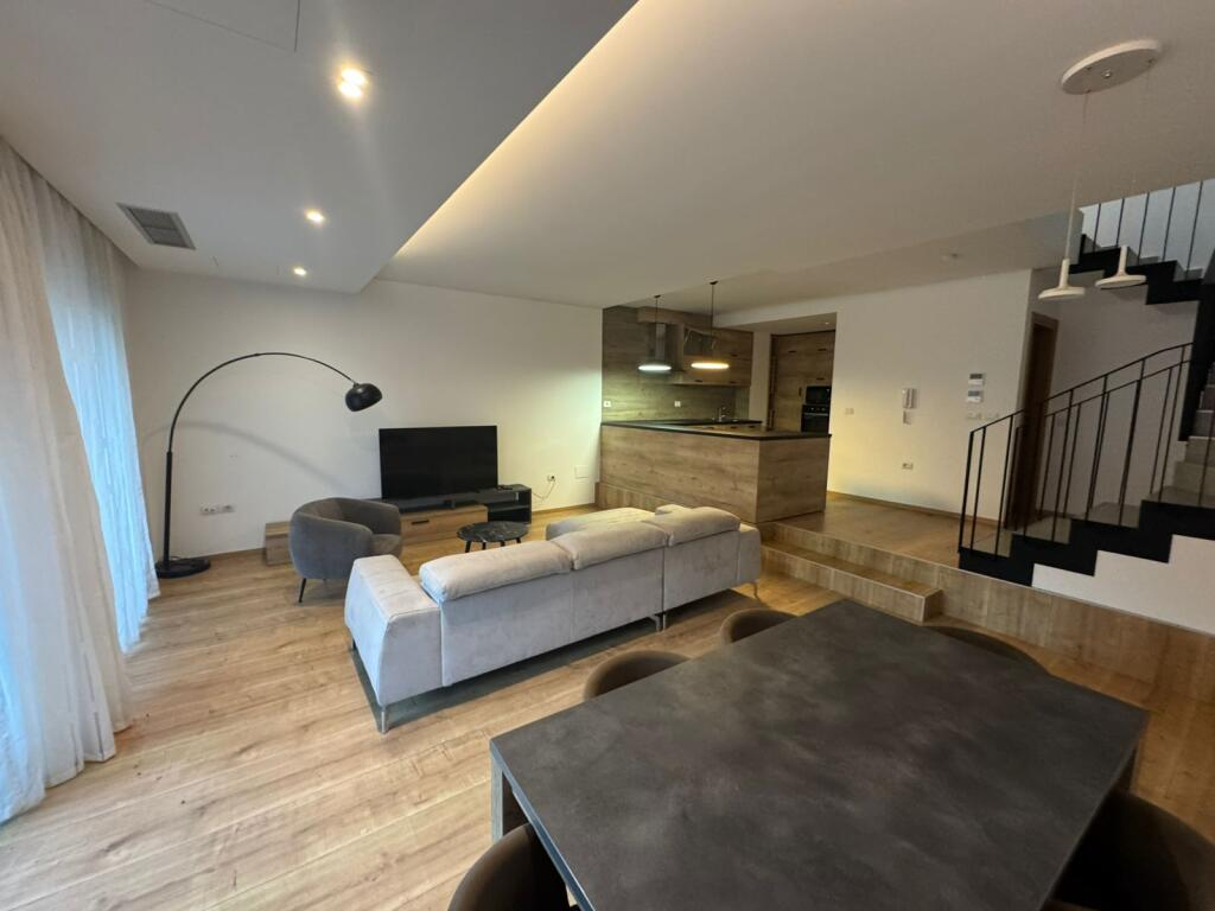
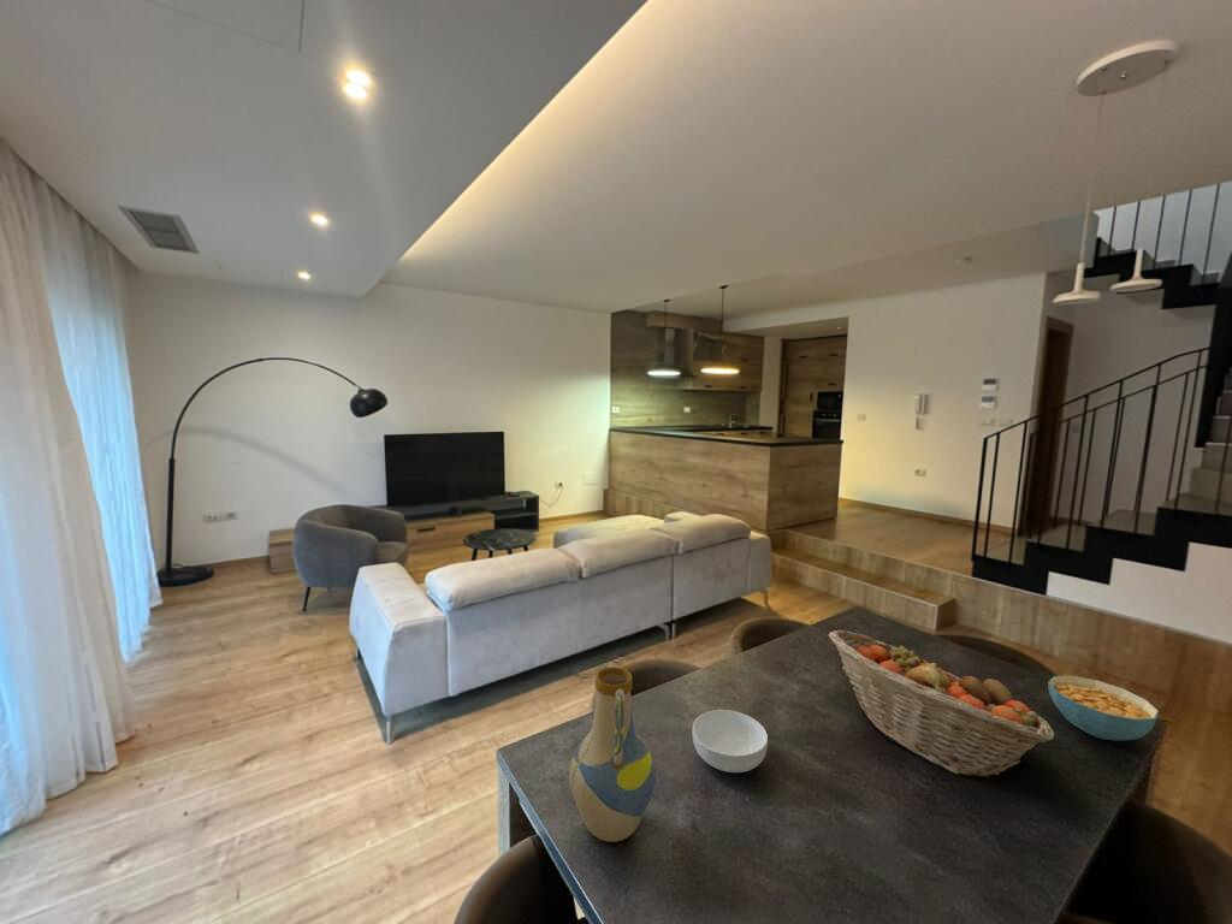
+ cereal bowl [1047,674,1160,741]
+ cereal bowl [692,709,769,774]
+ vase [568,662,657,843]
+ fruit basket [828,629,1055,778]
